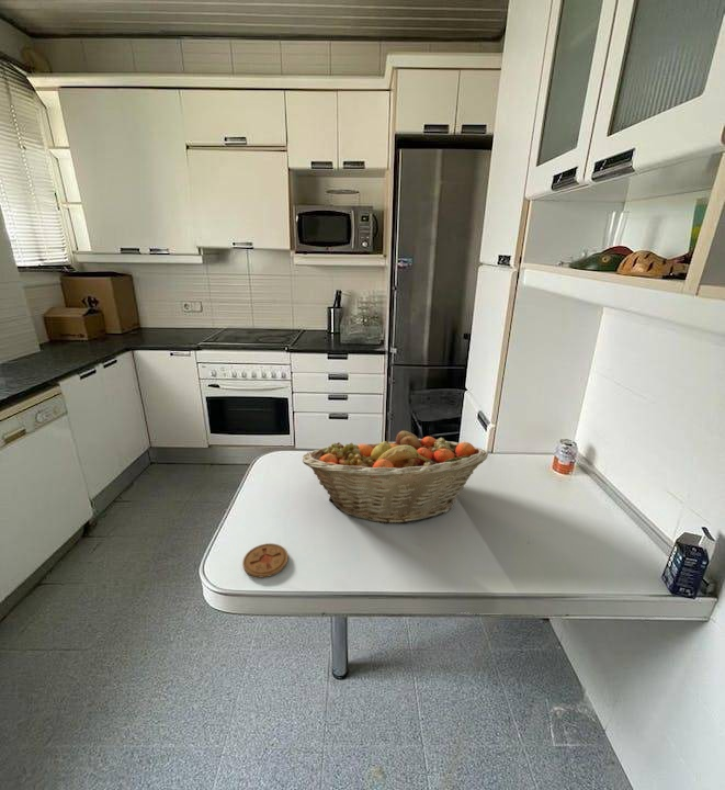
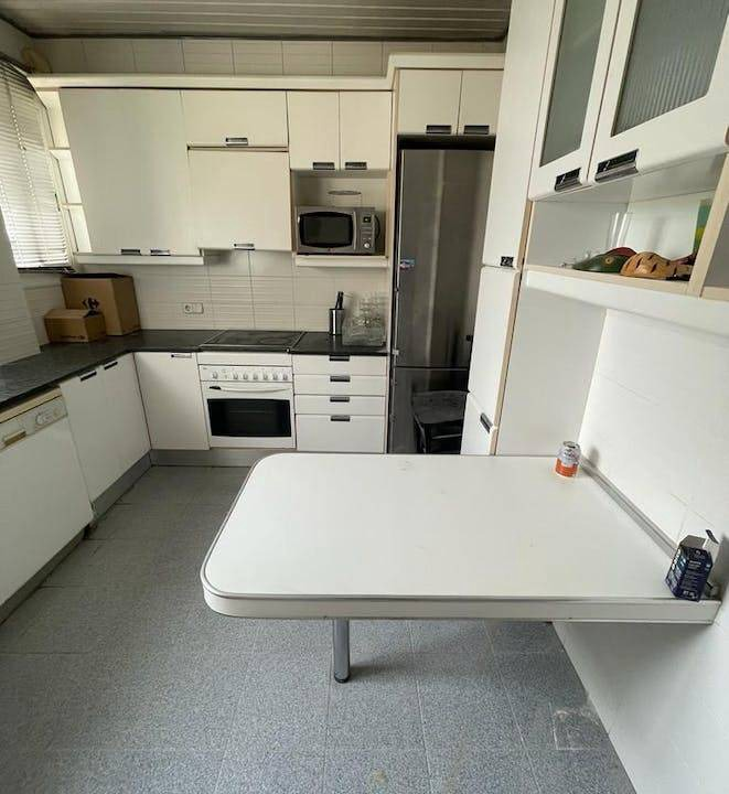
- fruit basket [302,430,489,526]
- coaster [241,542,290,578]
